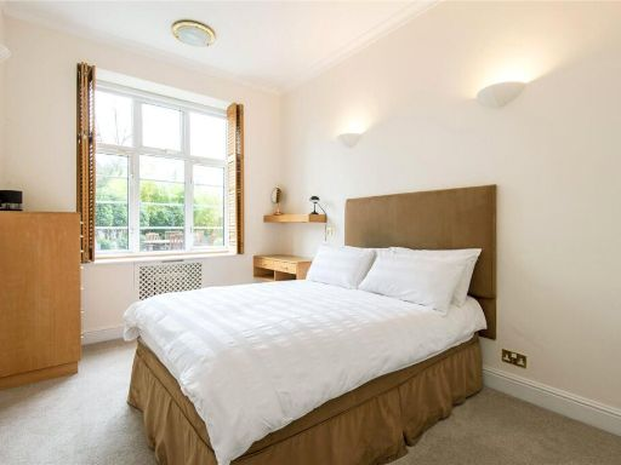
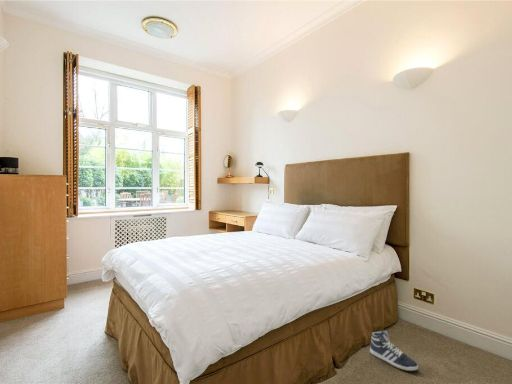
+ sneaker [369,330,419,372]
